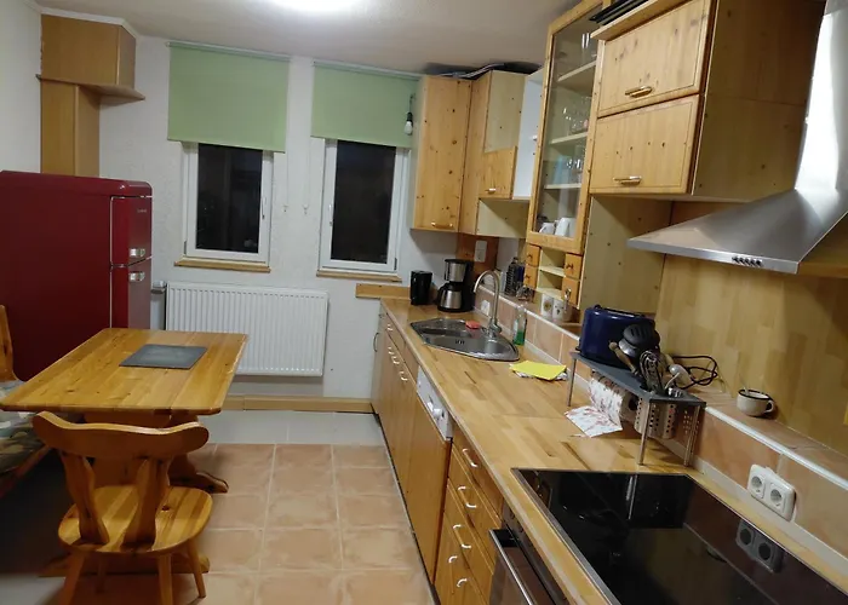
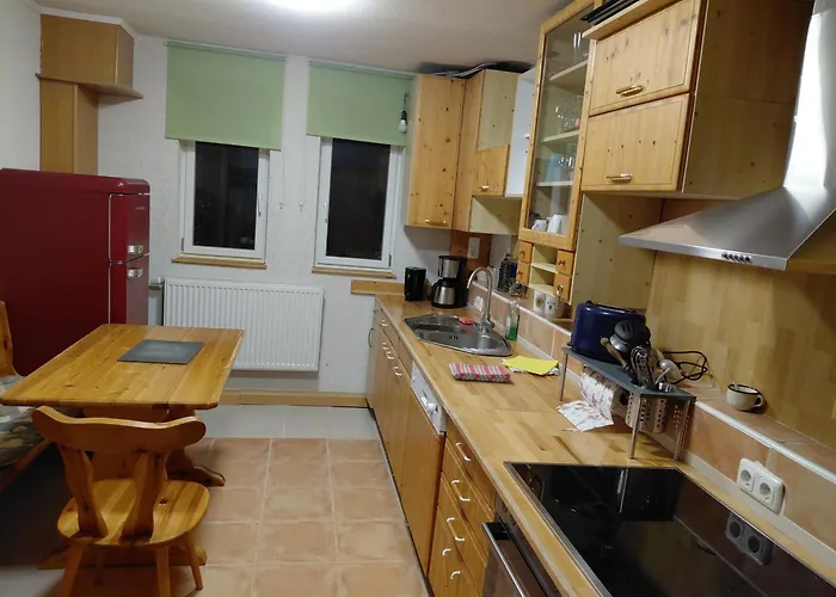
+ dish towel [448,362,512,383]
